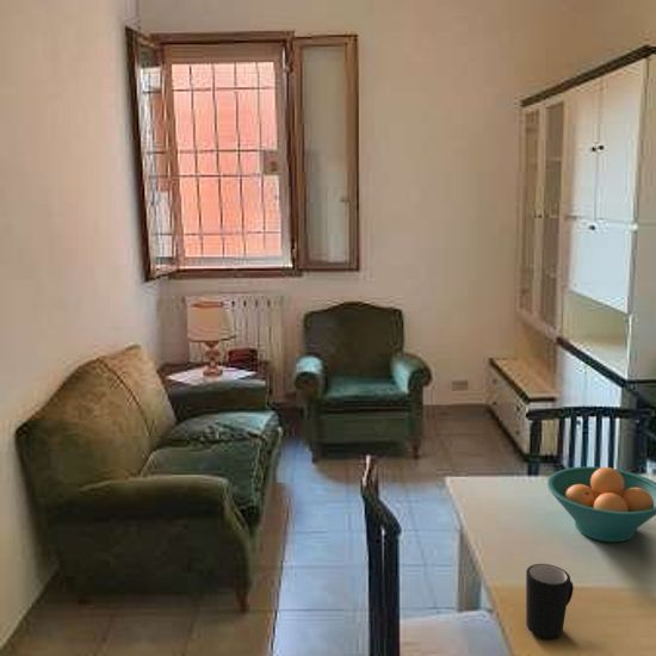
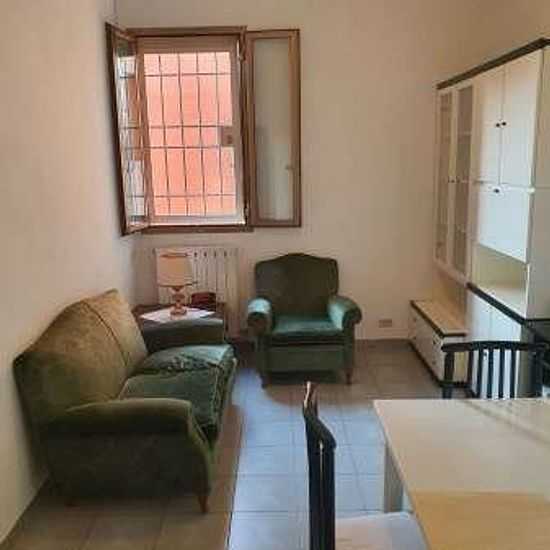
- fruit bowl [546,465,656,543]
- mug [525,563,575,639]
